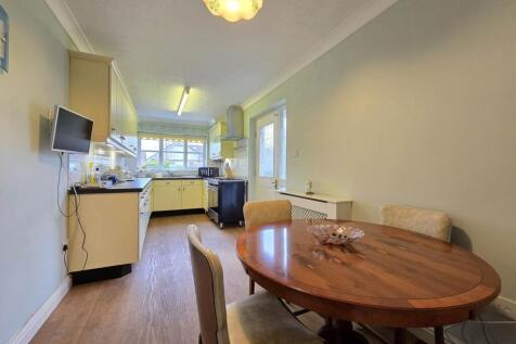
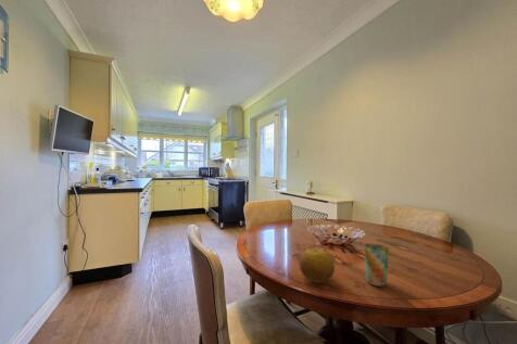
+ cup [364,243,390,288]
+ fruit [299,247,336,284]
